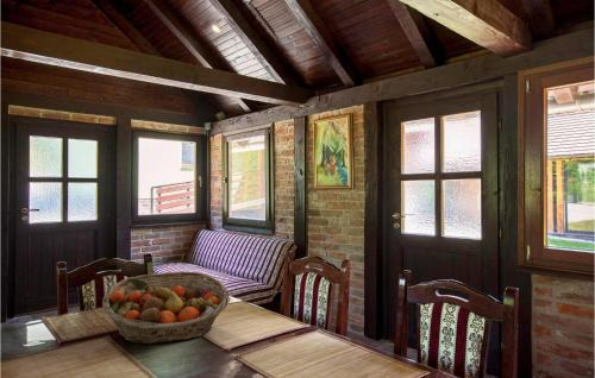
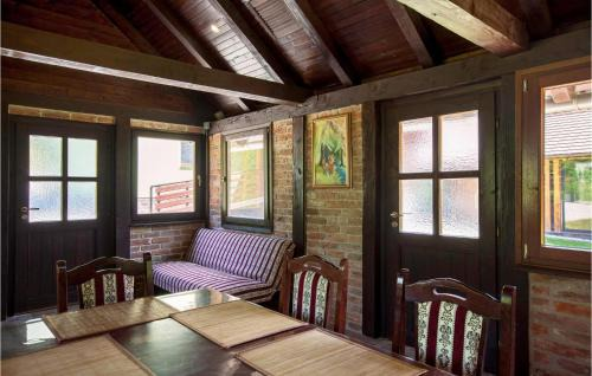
- fruit basket [101,270,231,346]
